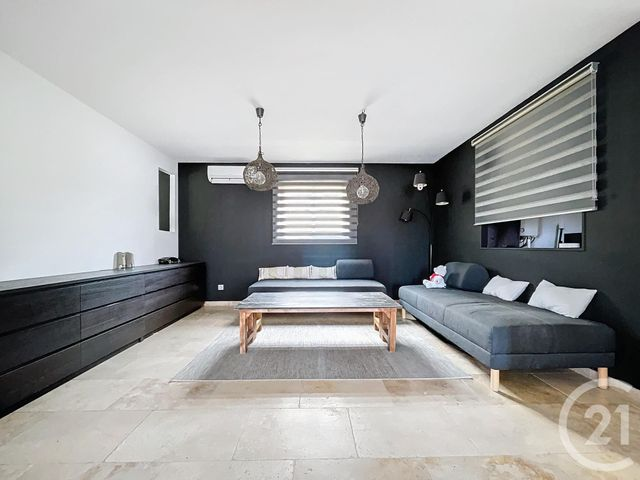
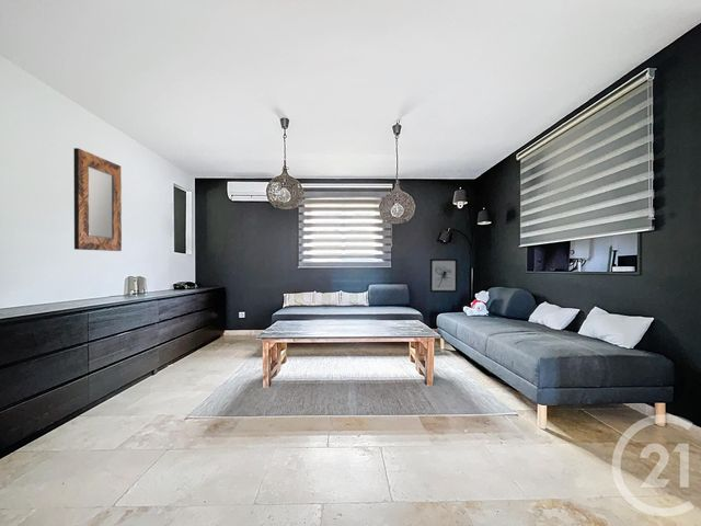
+ wall art [428,258,459,294]
+ home mirror [72,147,123,252]
